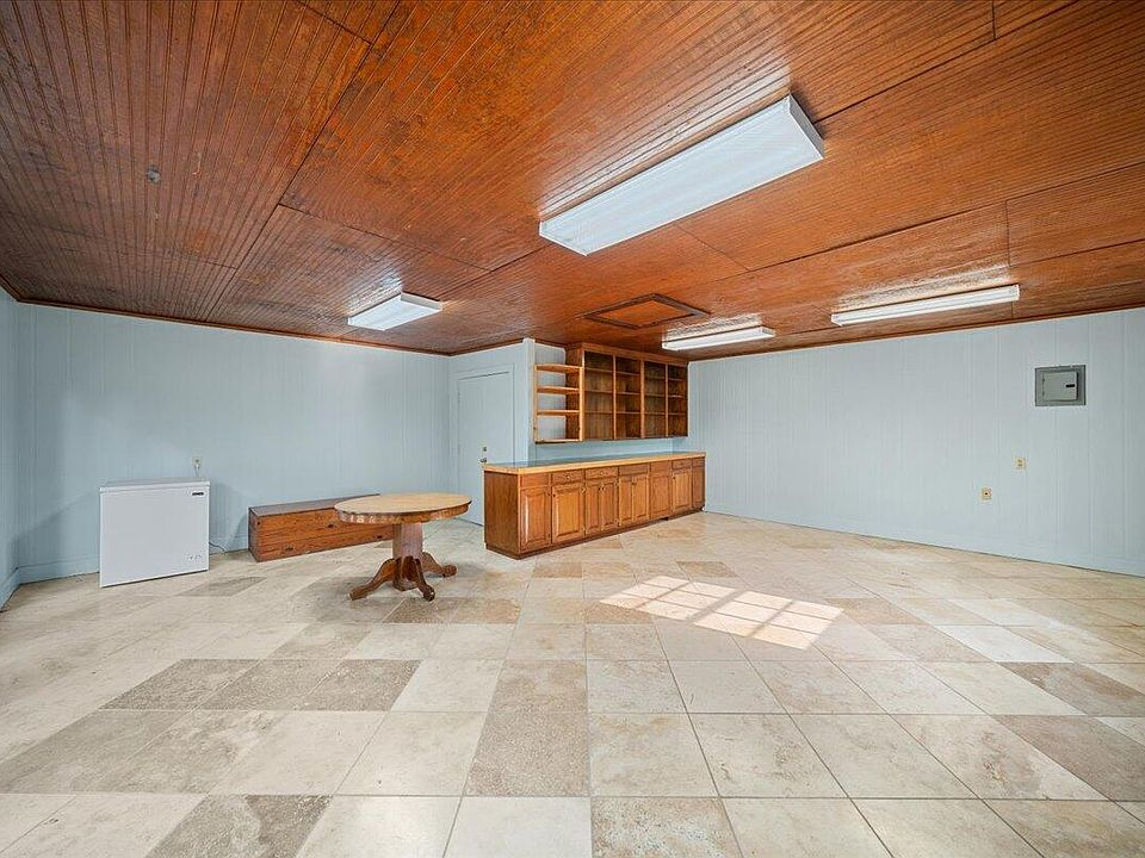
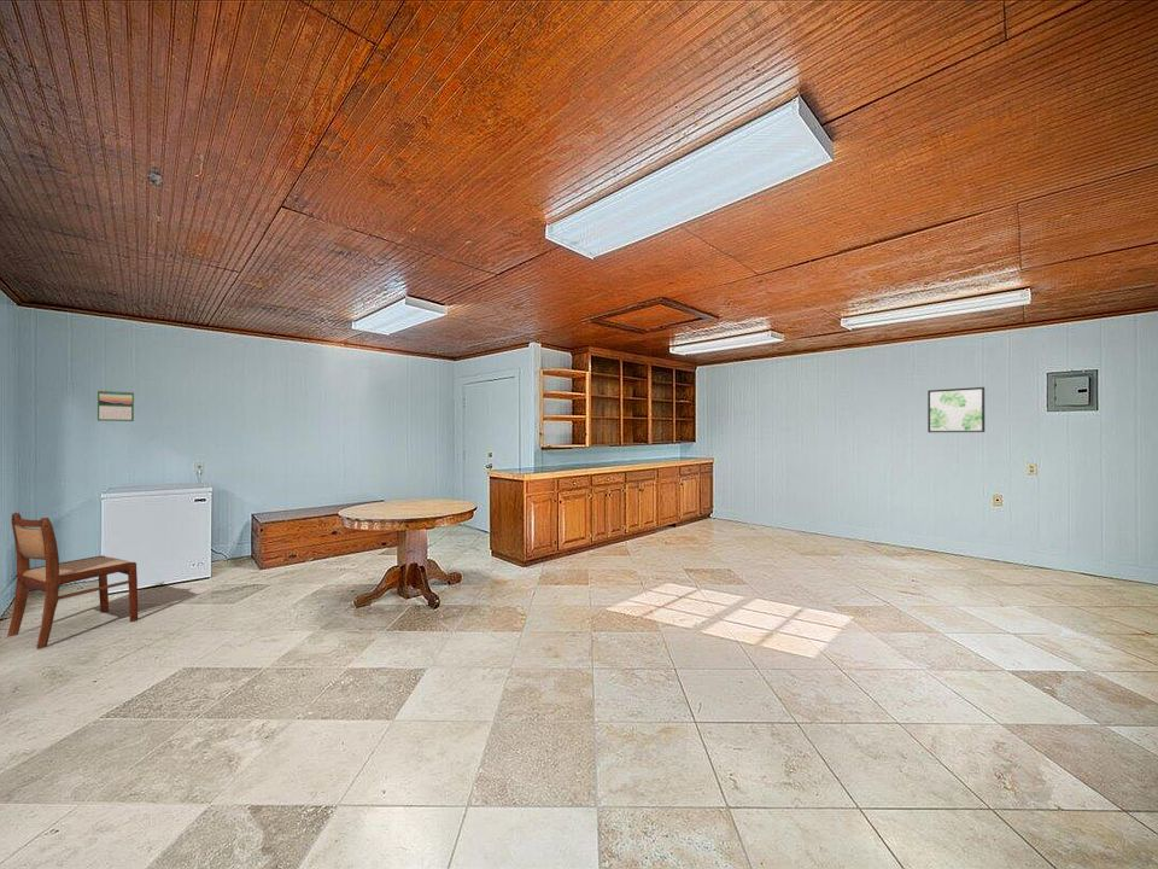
+ wall art [926,386,986,433]
+ dining chair [6,512,139,651]
+ calendar [96,389,135,422]
